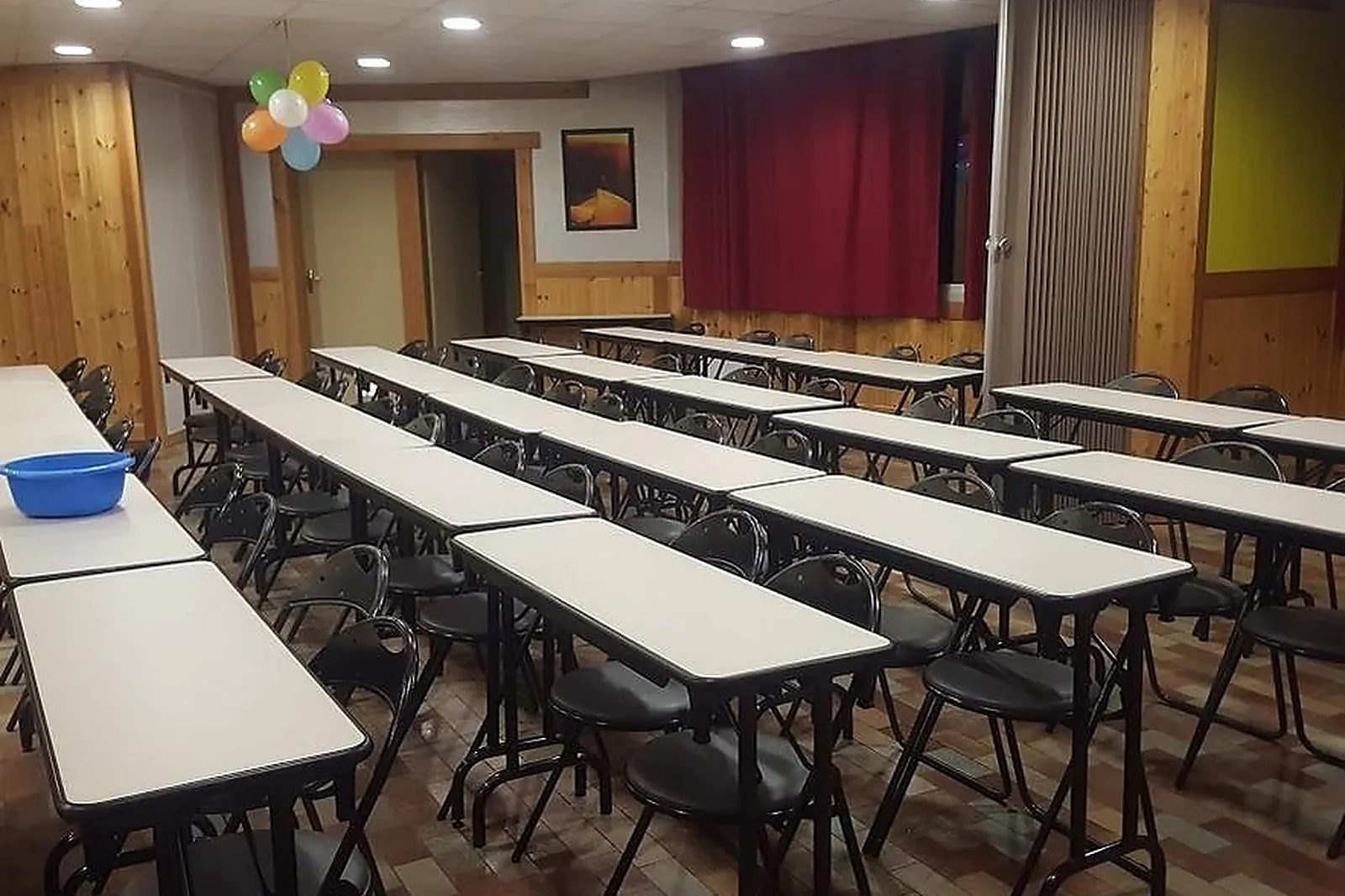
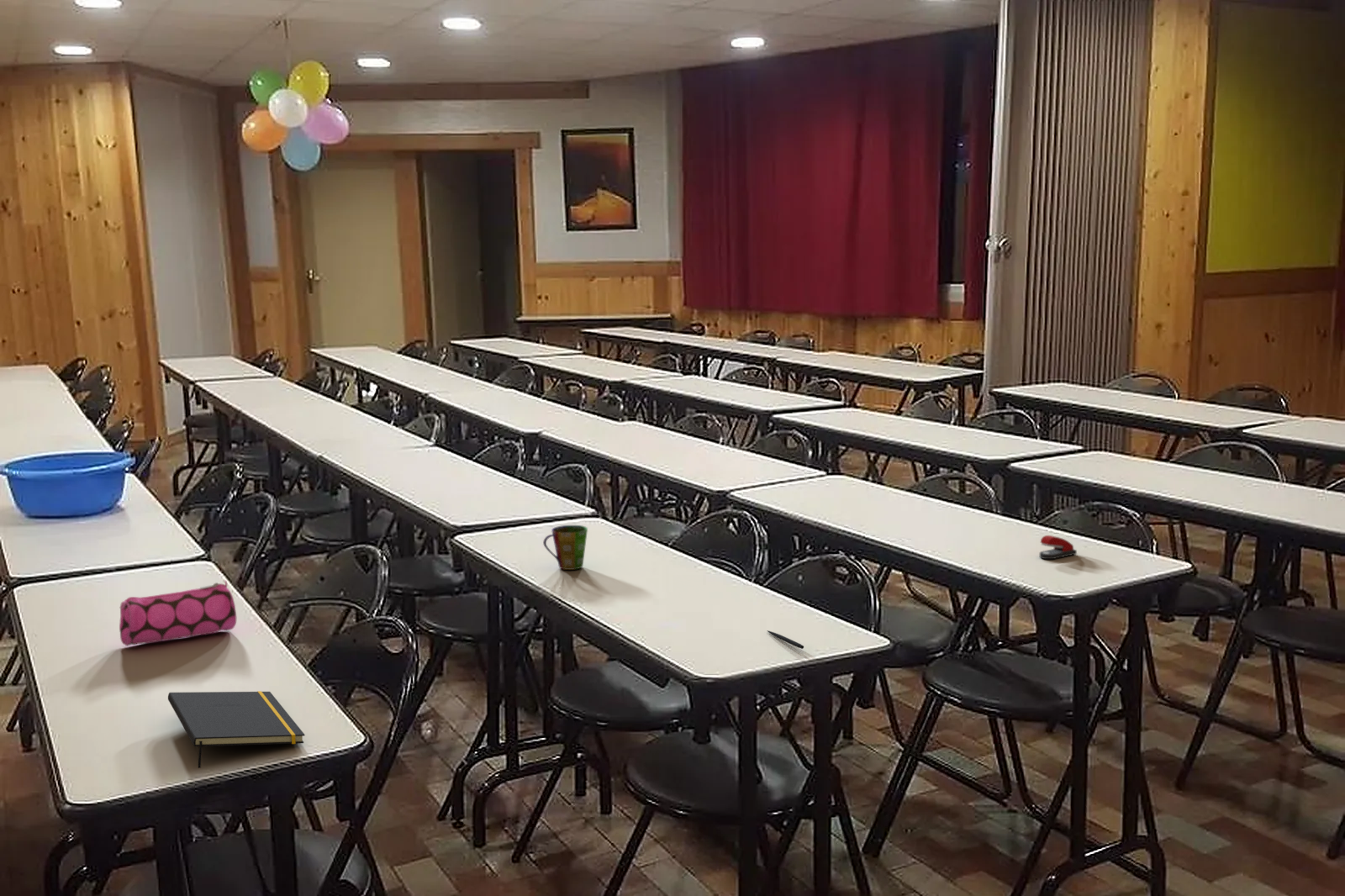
+ pencil case [119,579,237,647]
+ stapler [1039,535,1078,560]
+ cup [542,524,588,571]
+ pen [766,630,804,650]
+ notepad [167,690,306,769]
